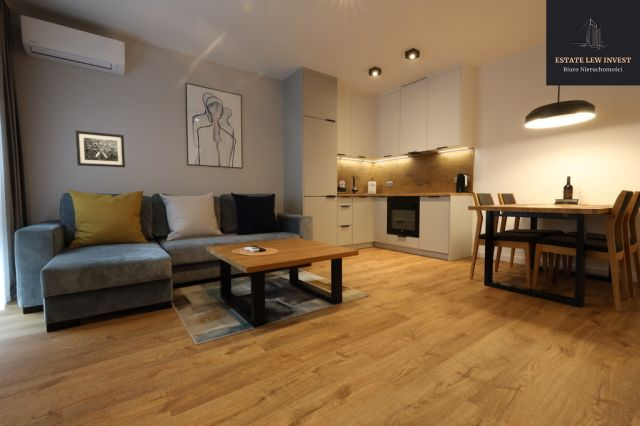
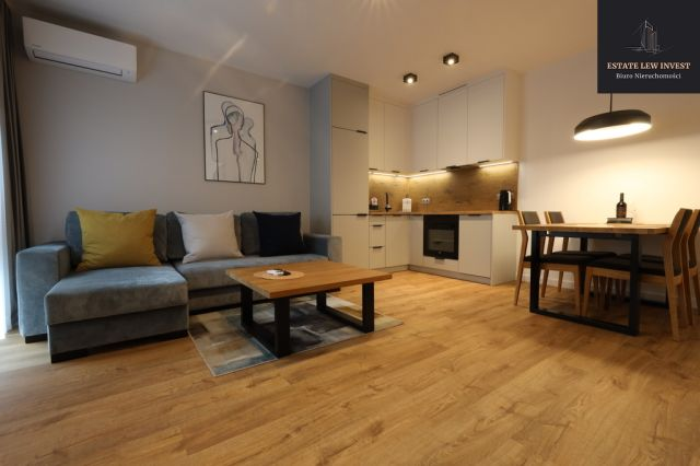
- wall art [75,130,126,168]
